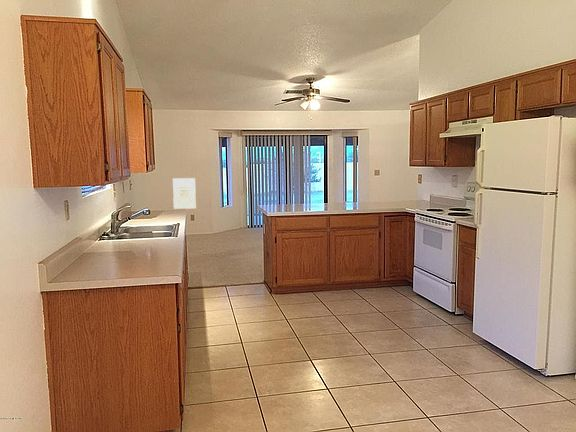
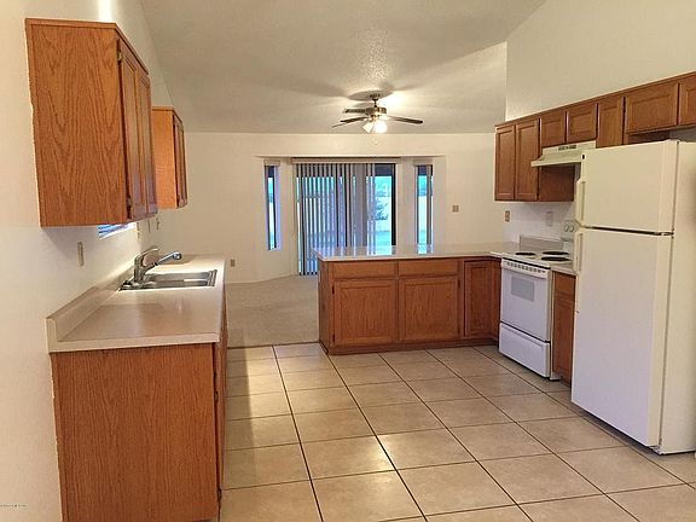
- wall art [172,177,197,210]
